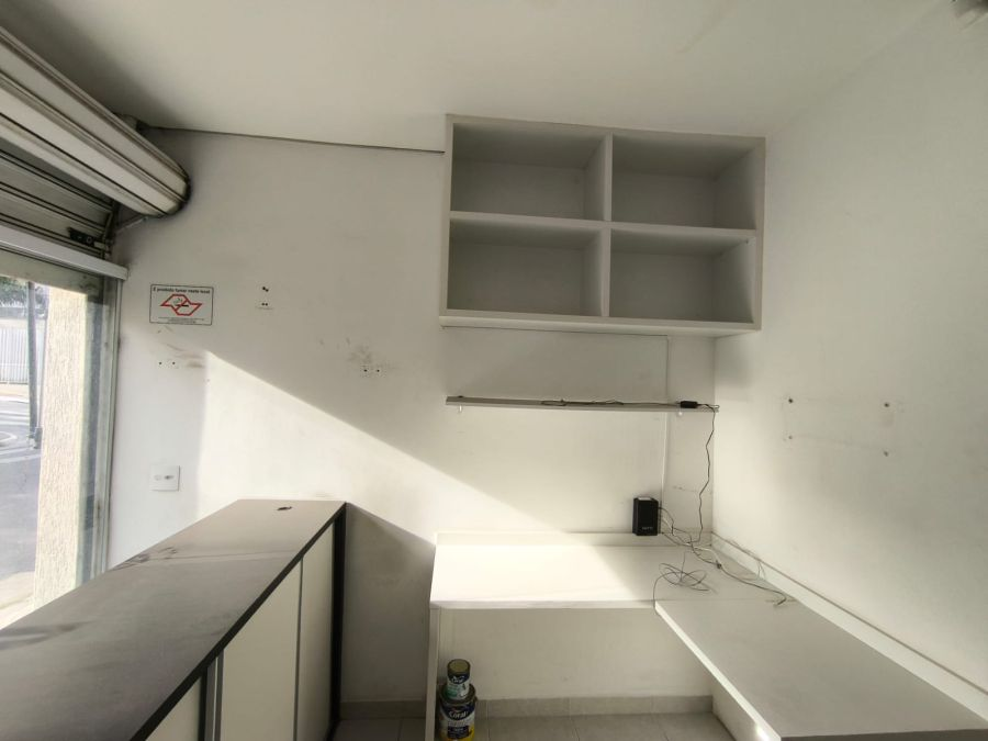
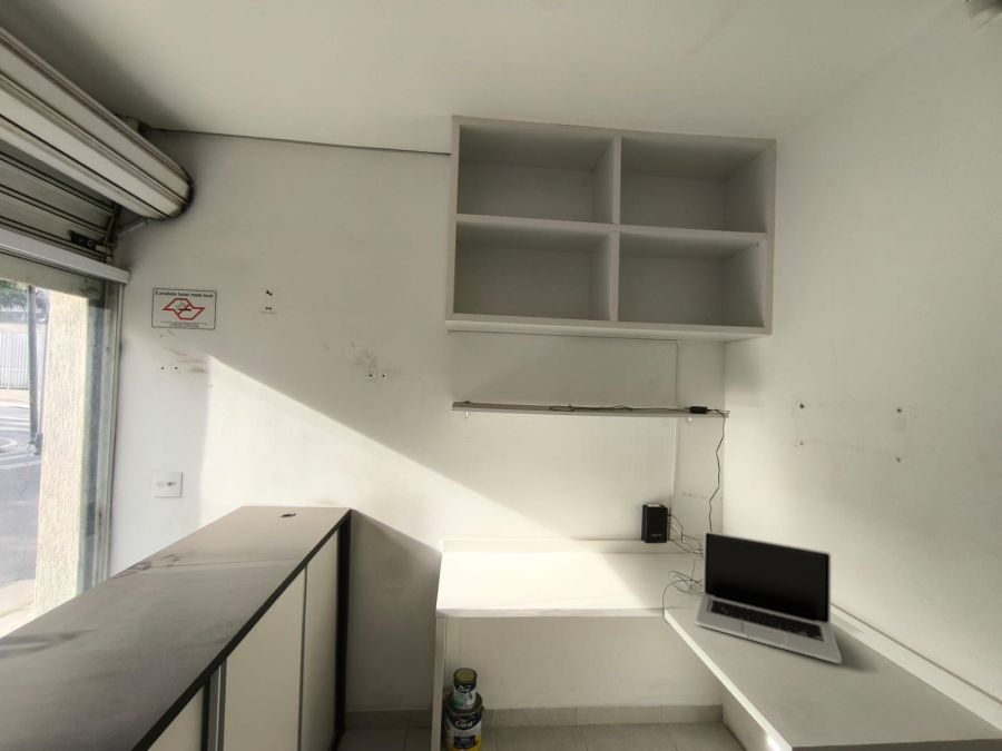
+ laptop [695,530,843,665]
